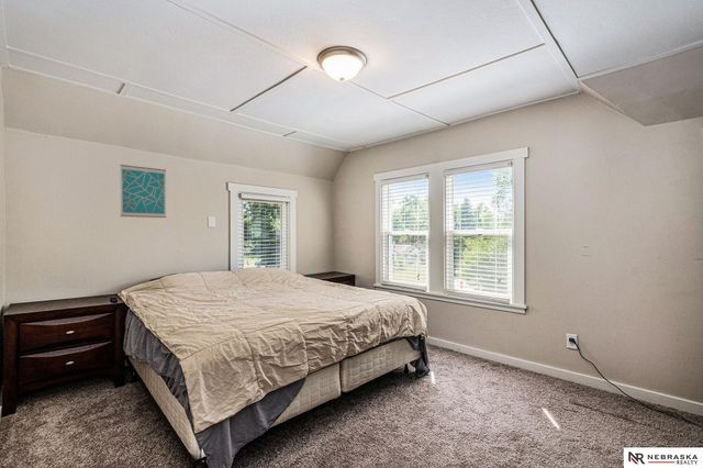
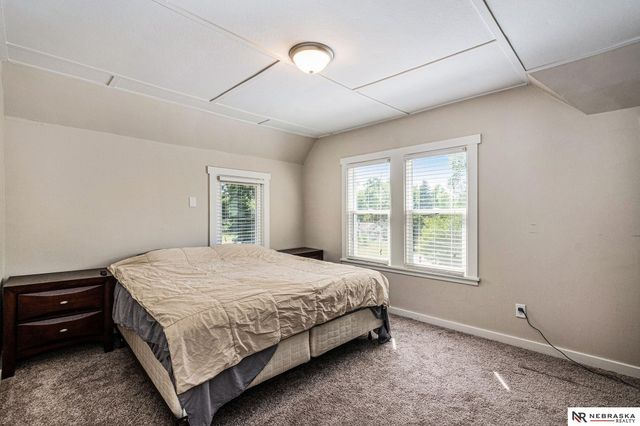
- wall art [119,164,167,219]
